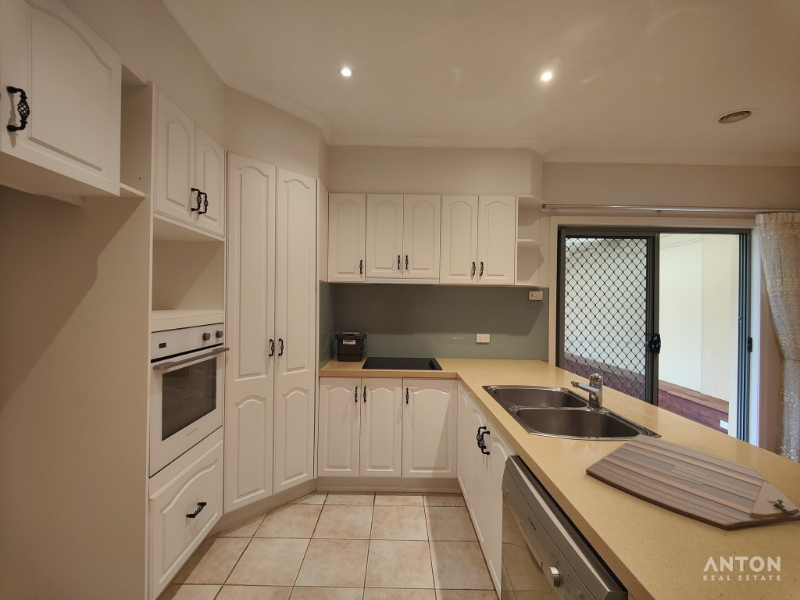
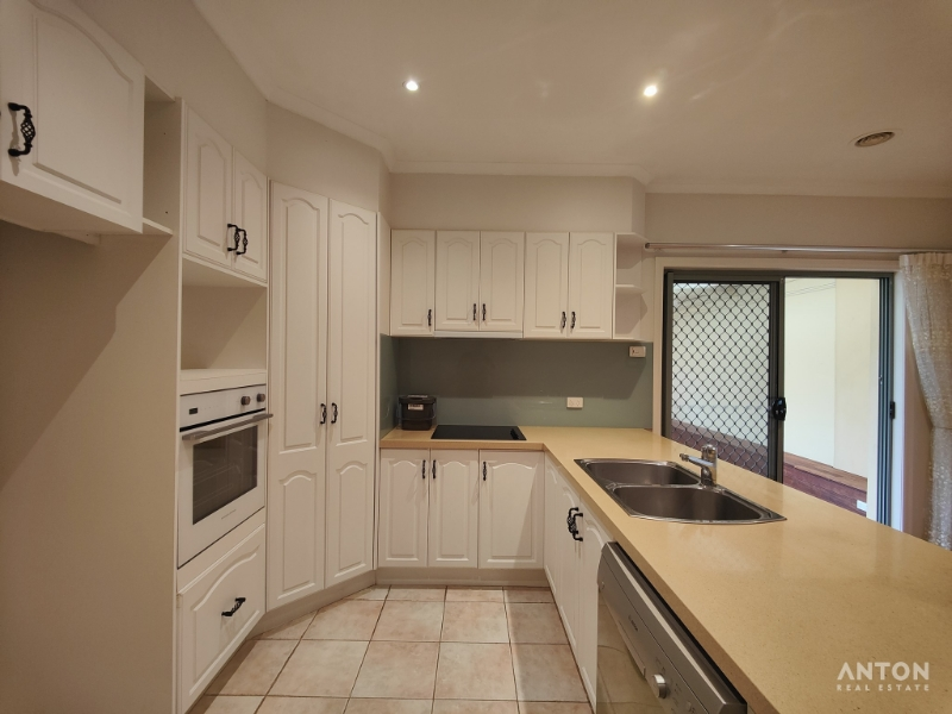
- cutting board [585,433,800,531]
